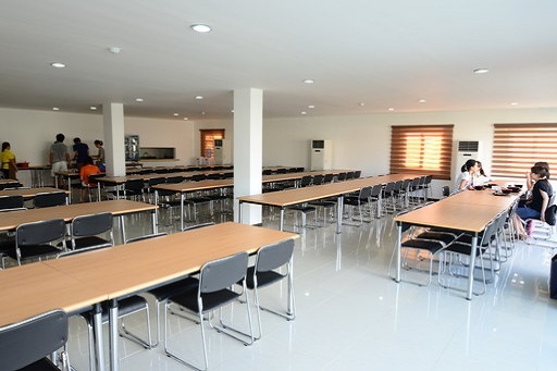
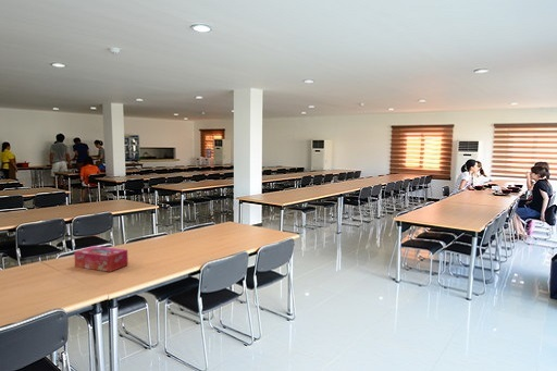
+ tissue box [73,245,129,273]
